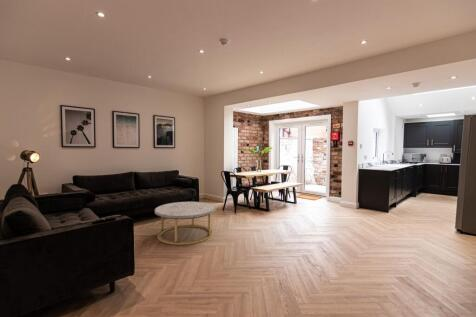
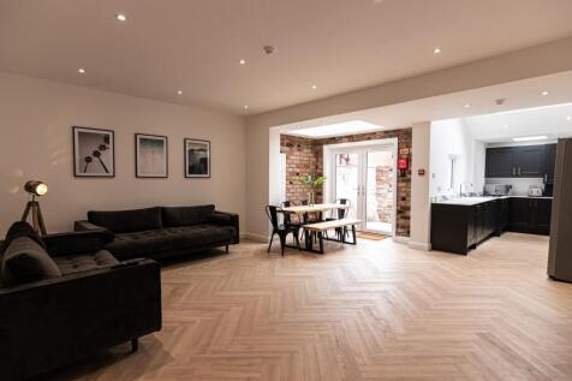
- coffee table [154,201,216,246]
